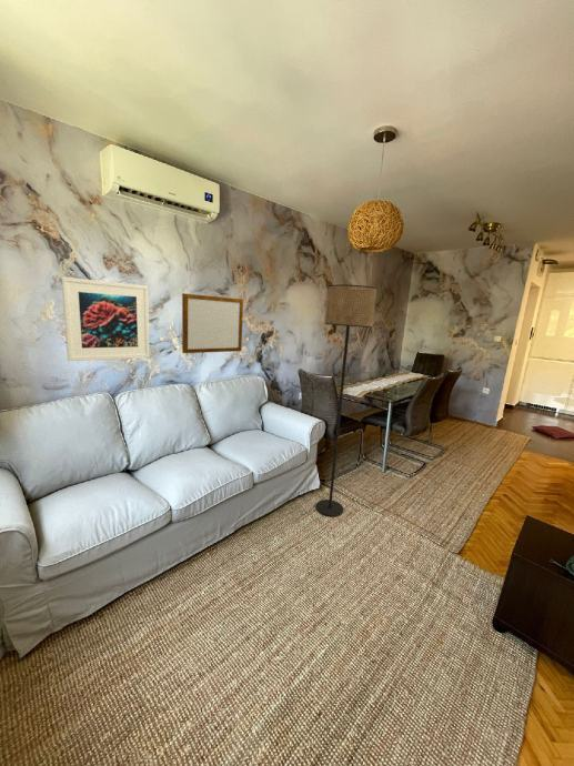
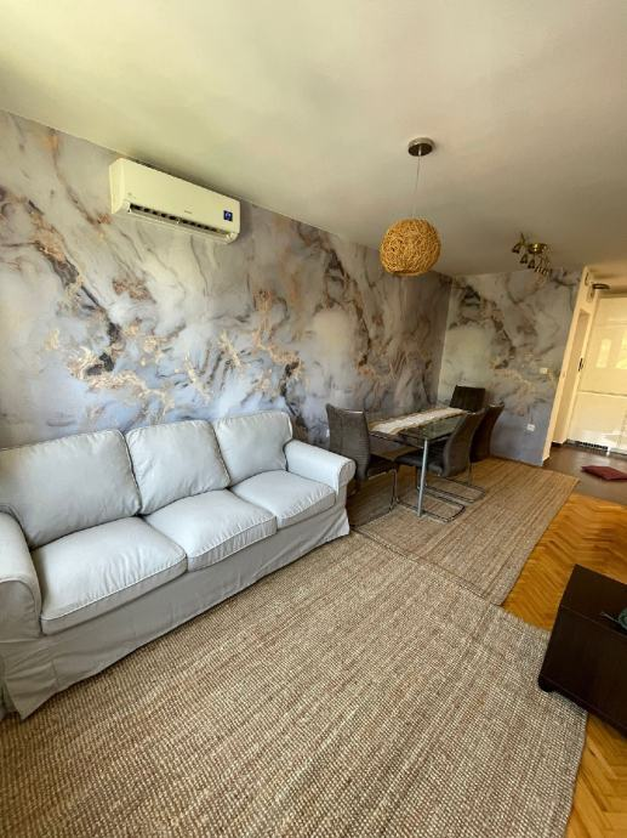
- writing board [181,292,244,354]
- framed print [60,275,151,362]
- floor lamp [315,284,377,517]
